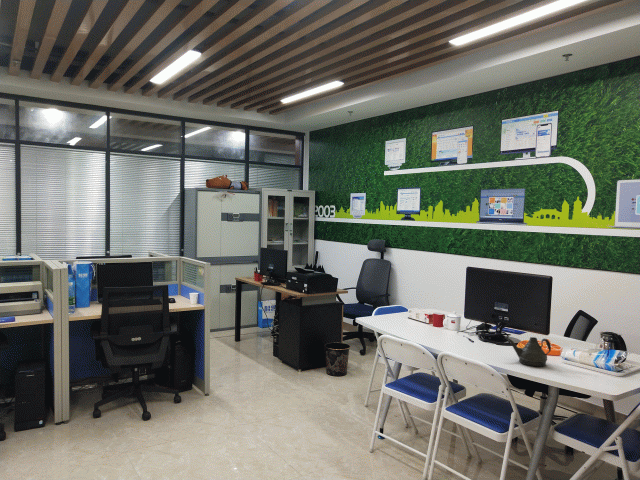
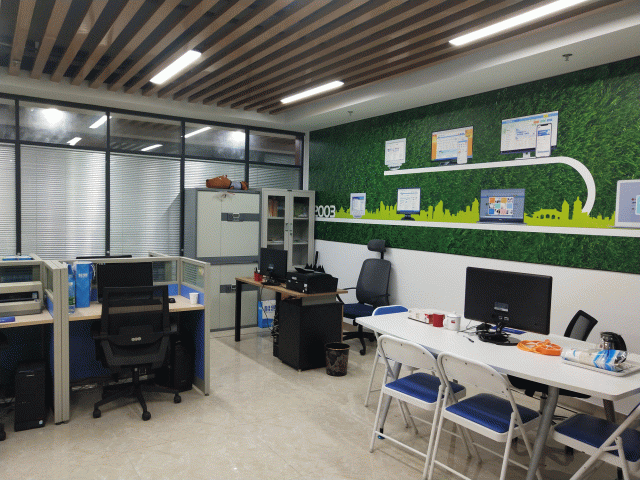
- teapot [504,336,552,368]
